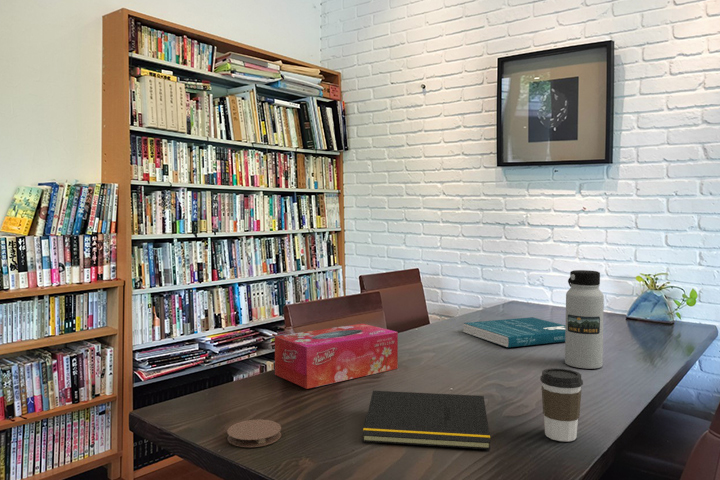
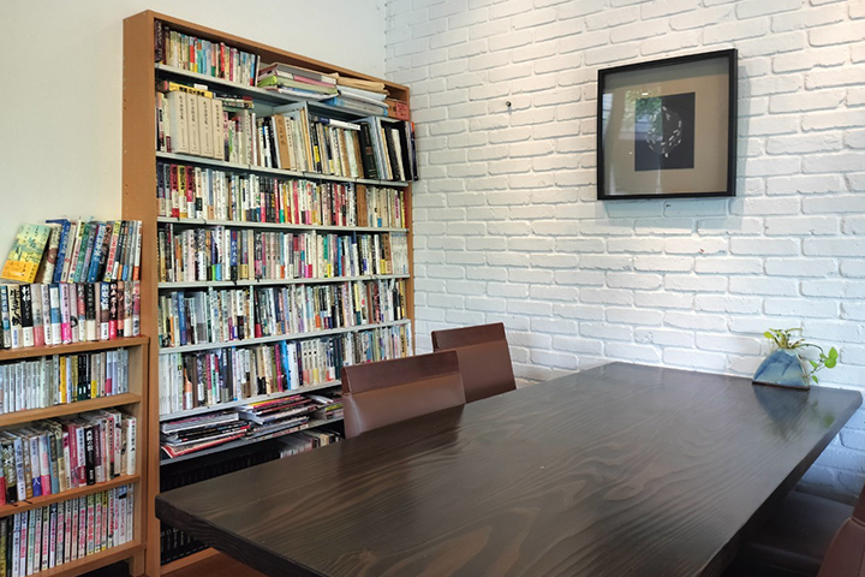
- tissue box [274,323,399,390]
- coaster [226,418,282,448]
- book [462,316,566,348]
- water bottle [564,269,605,370]
- coffee cup [539,367,584,442]
- notepad [361,390,492,450]
